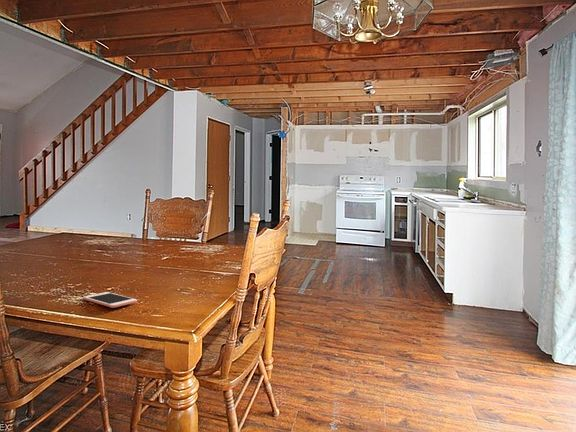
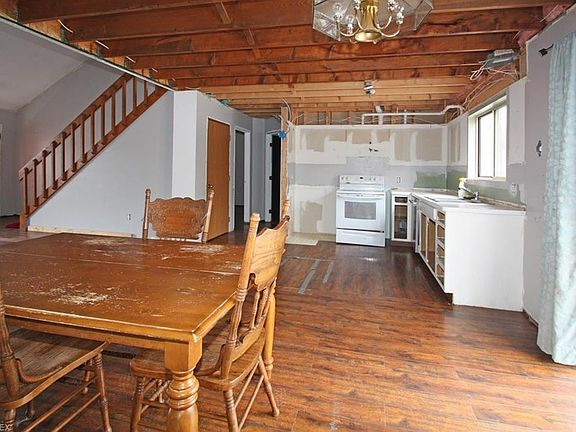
- cell phone [82,291,138,309]
